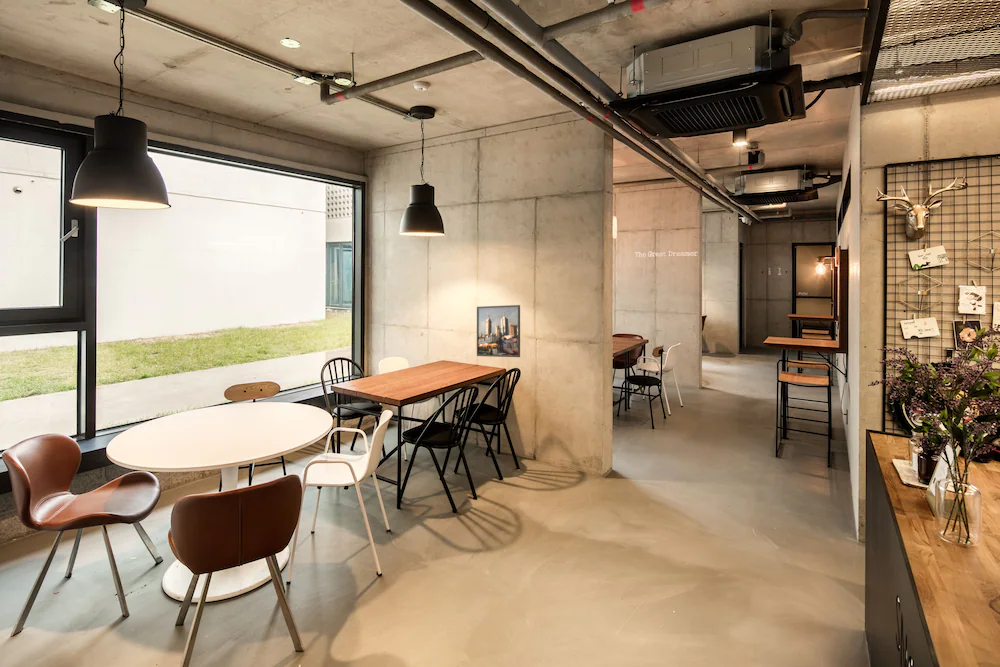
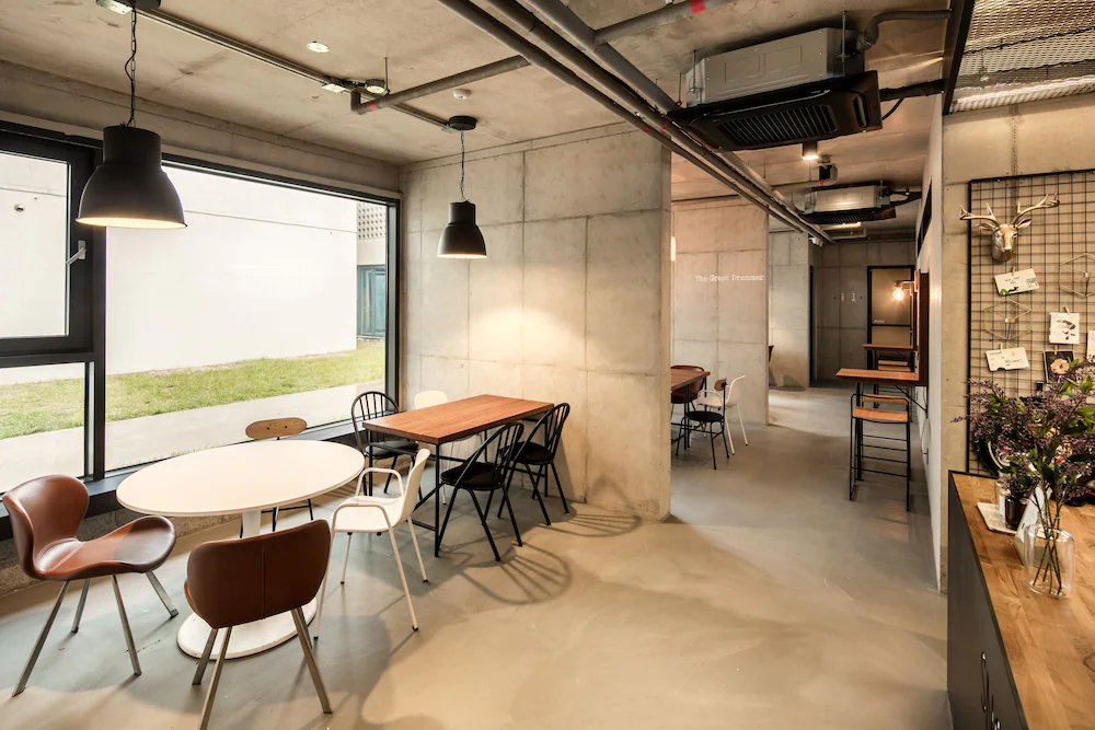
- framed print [476,304,521,358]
